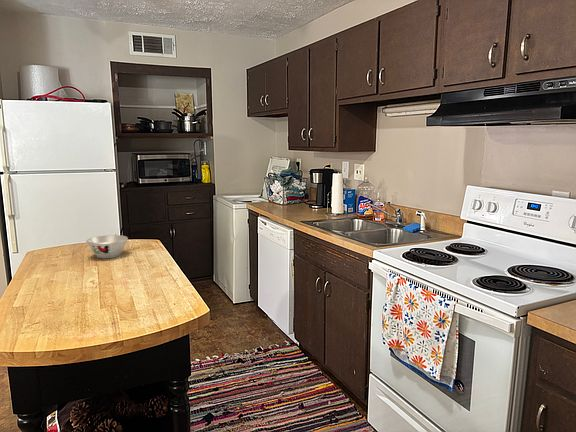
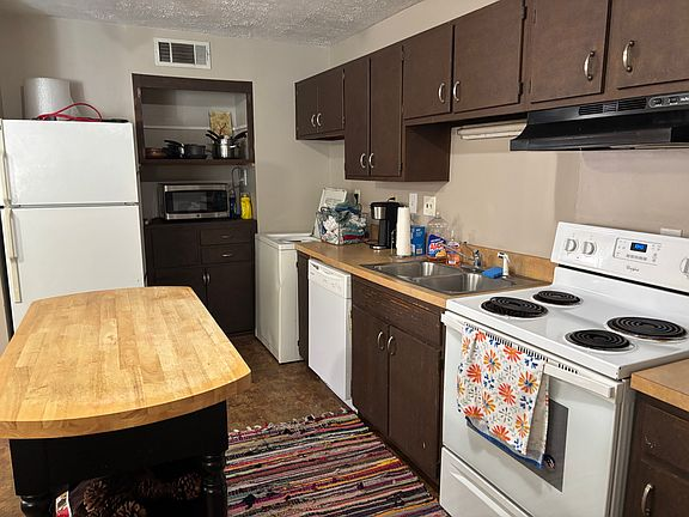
- bowl [85,234,129,259]
